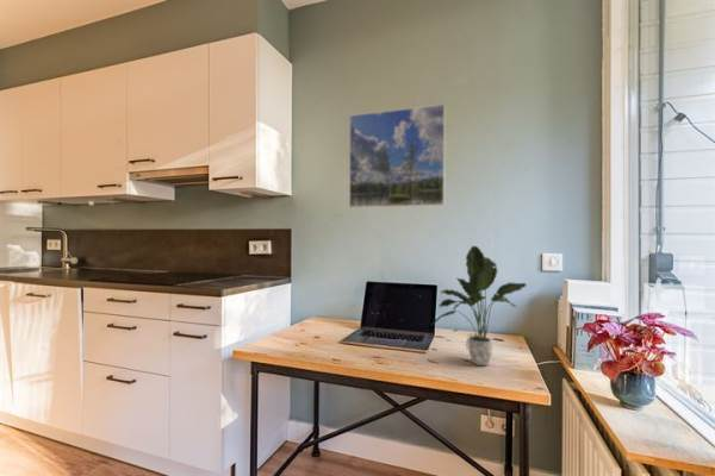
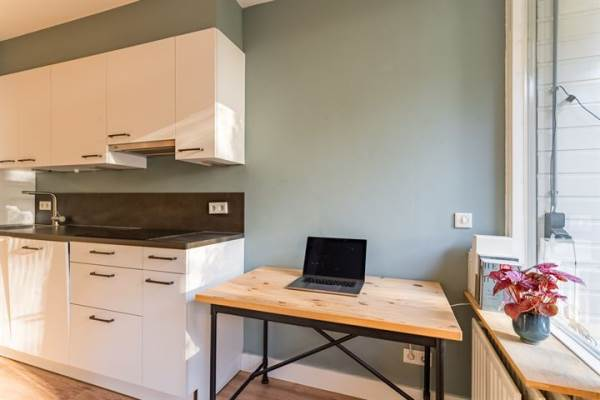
- potted plant [431,244,527,367]
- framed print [348,102,447,209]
